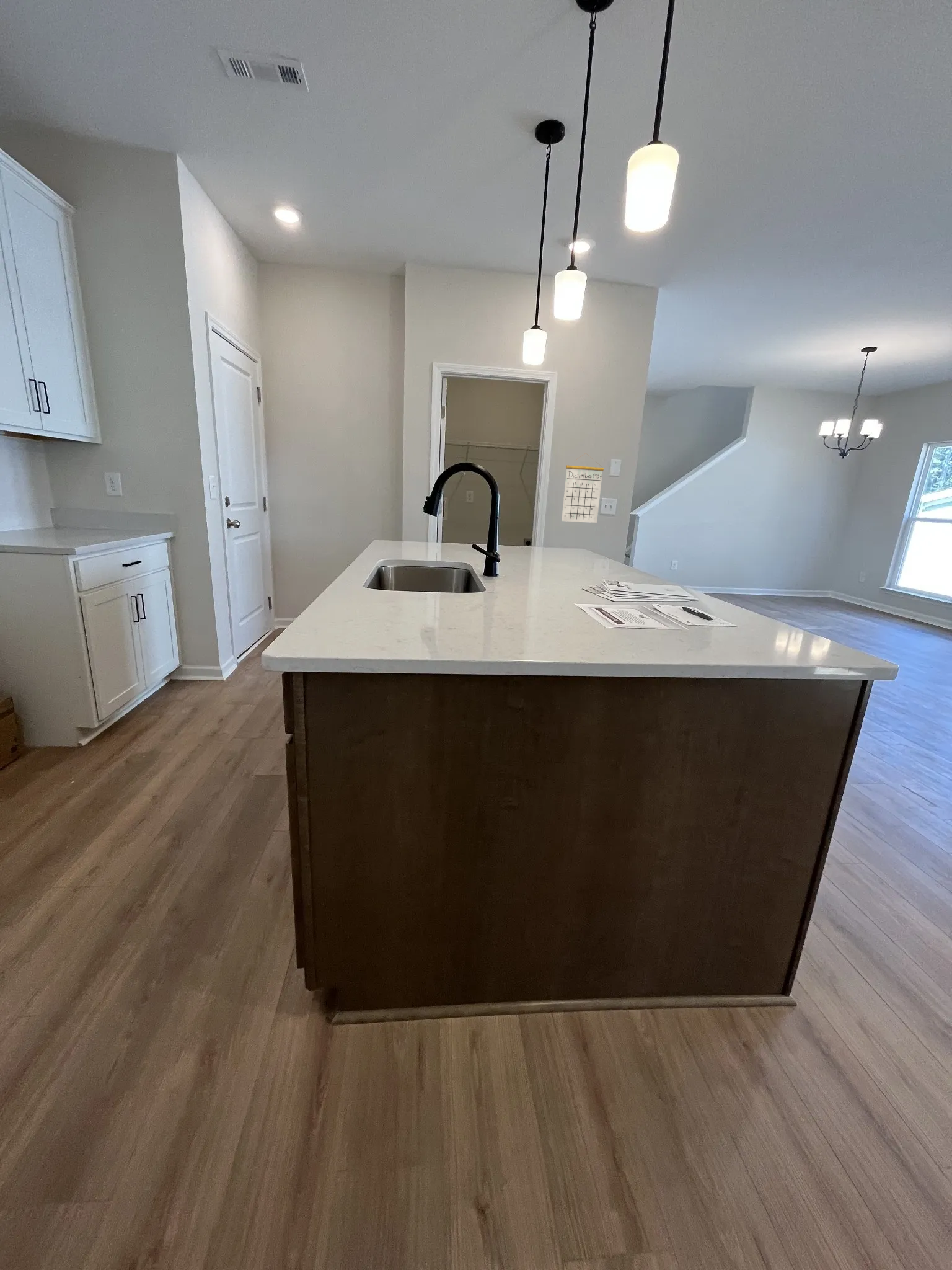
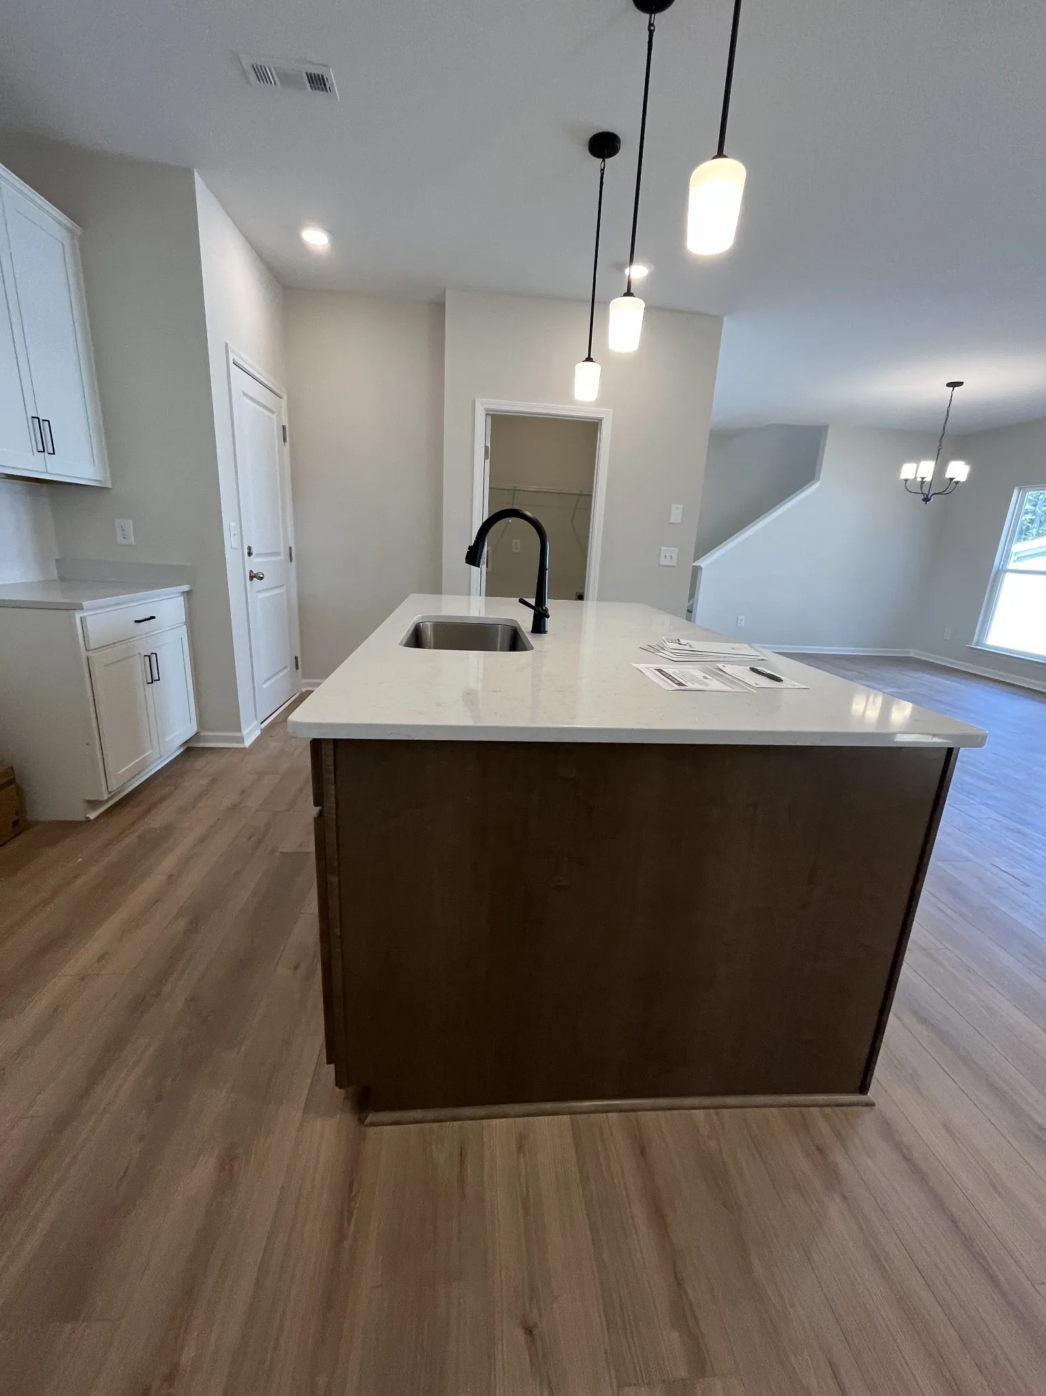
- calendar [561,453,604,523]
